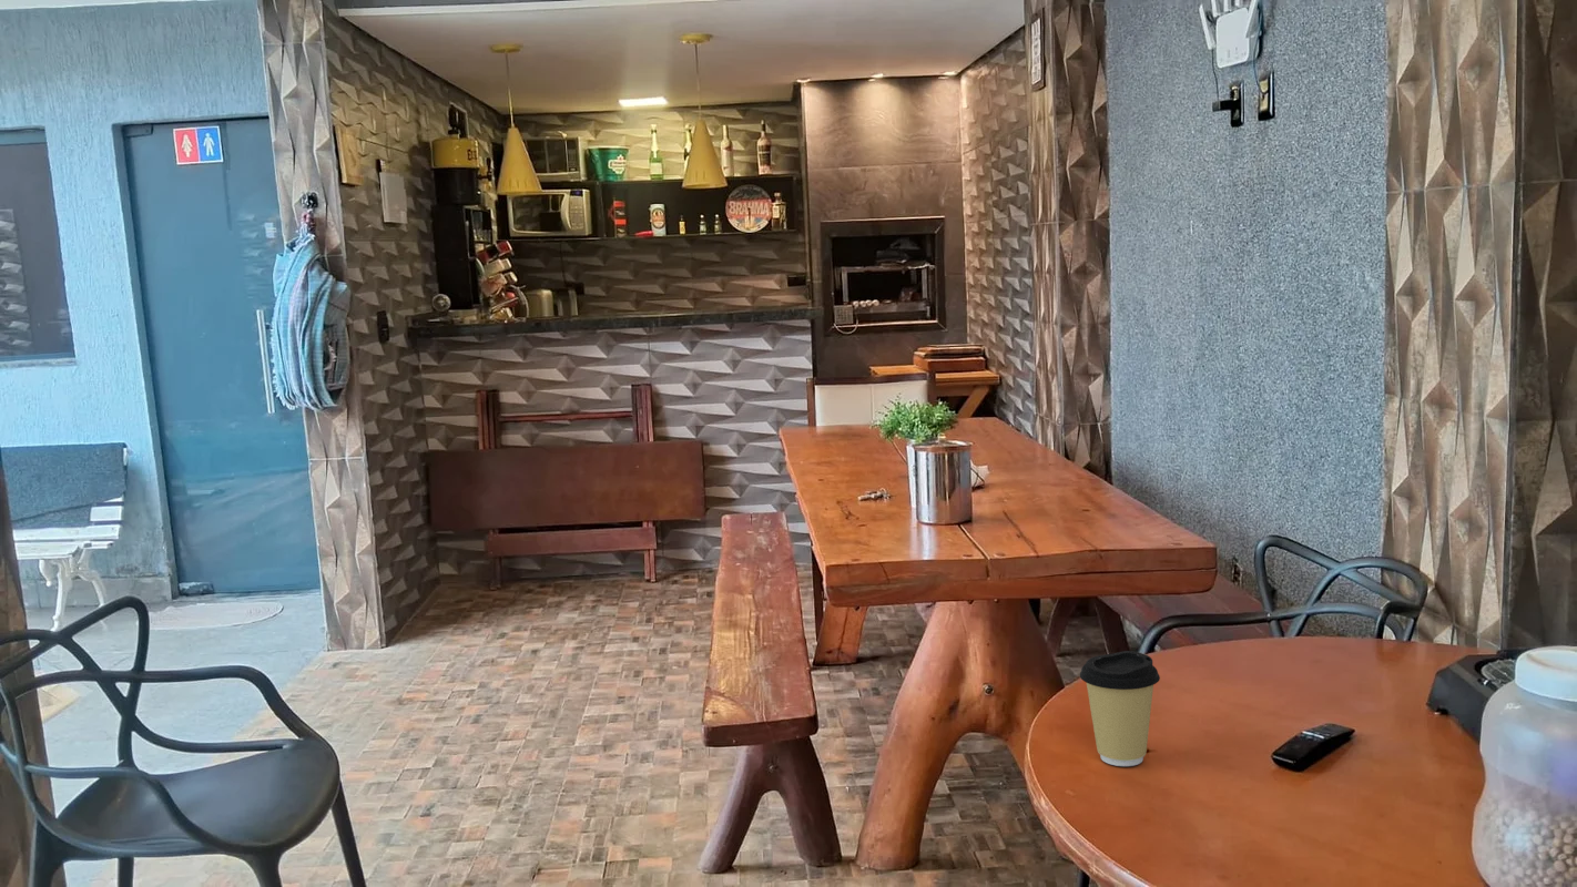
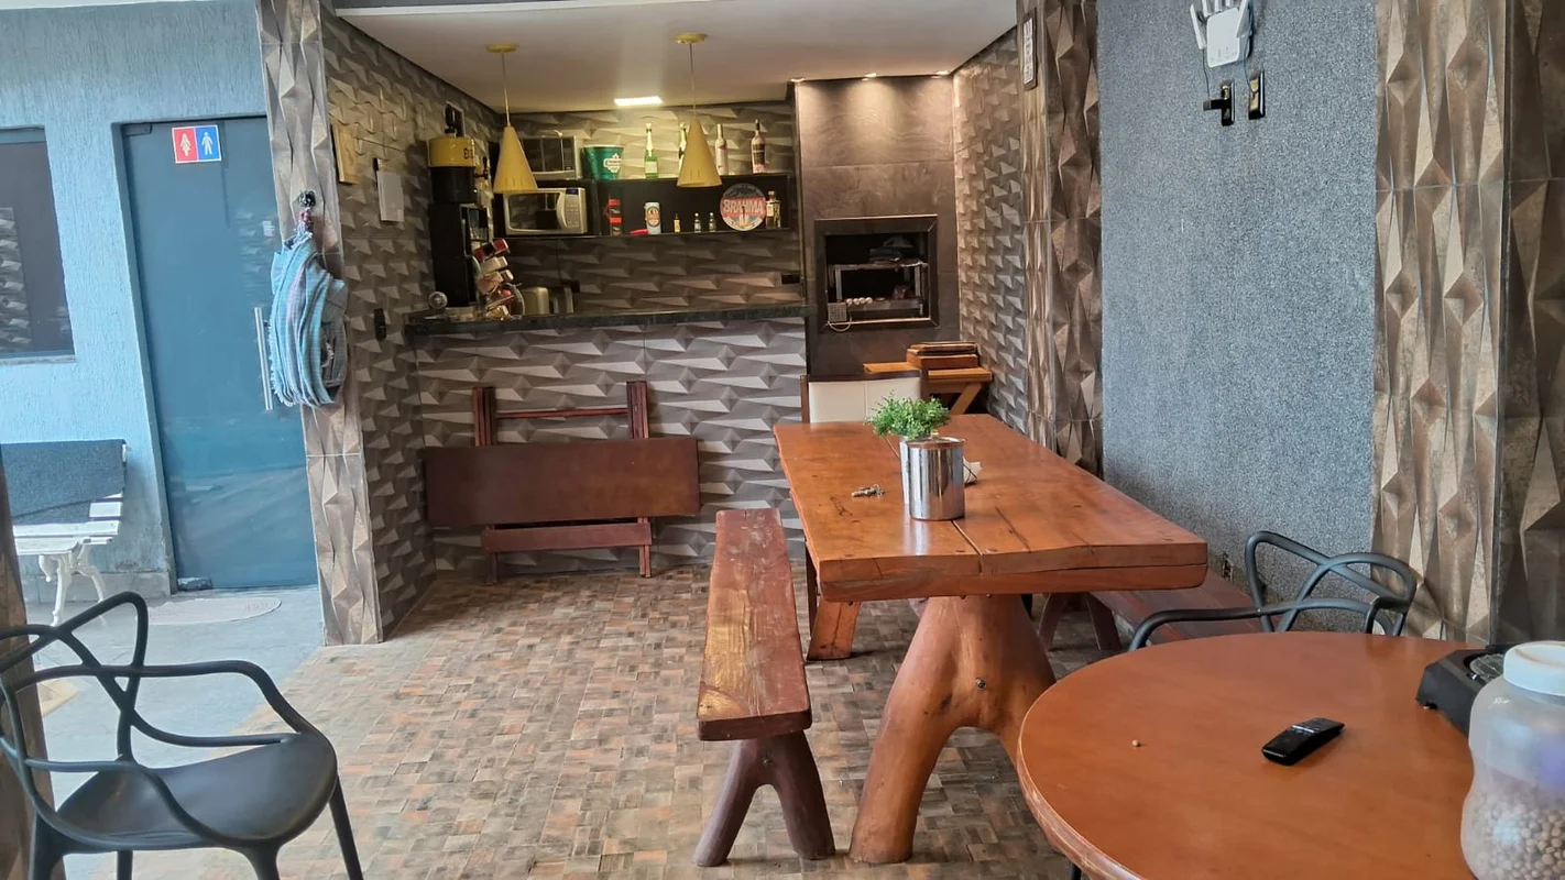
- coffee cup [1079,650,1161,767]
